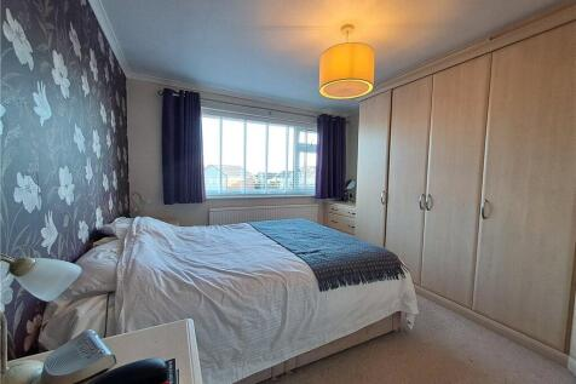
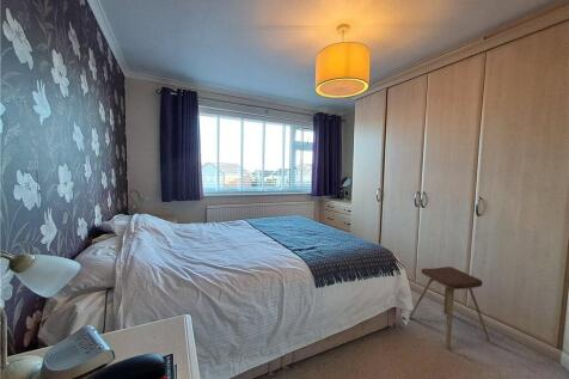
+ music stool [409,265,491,350]
